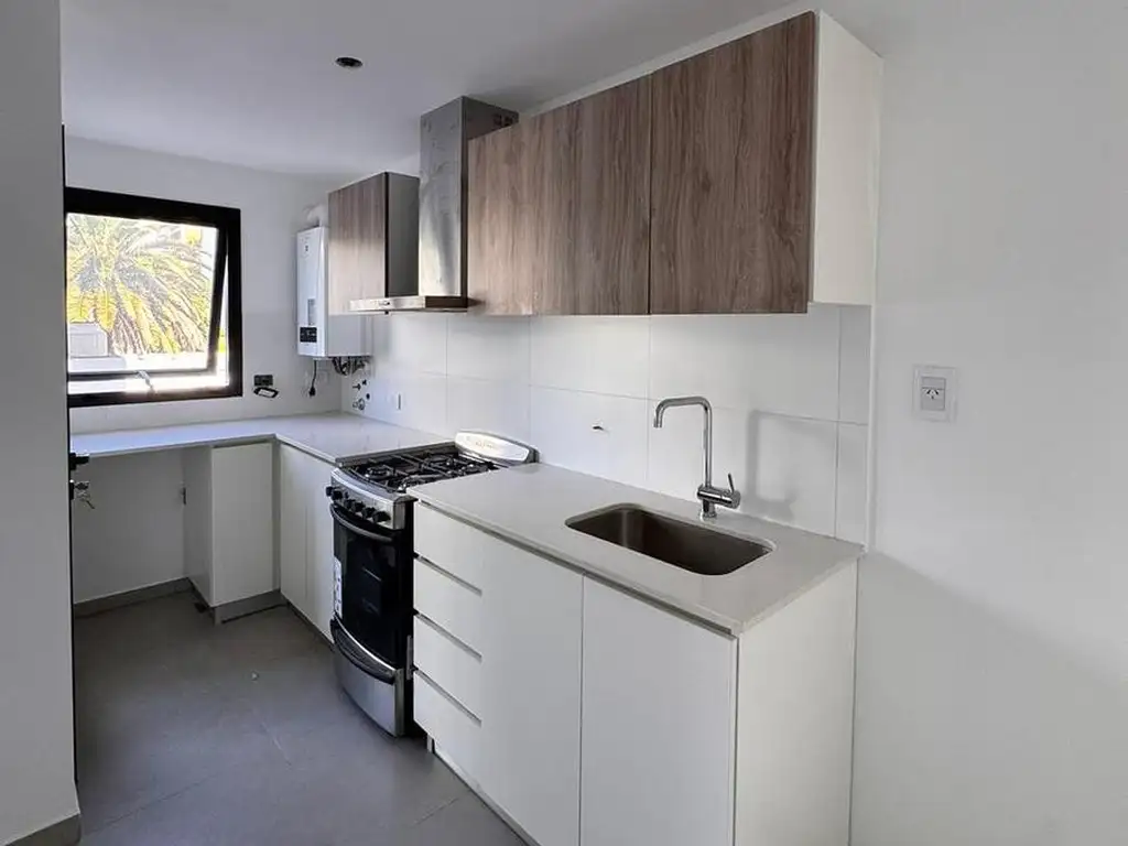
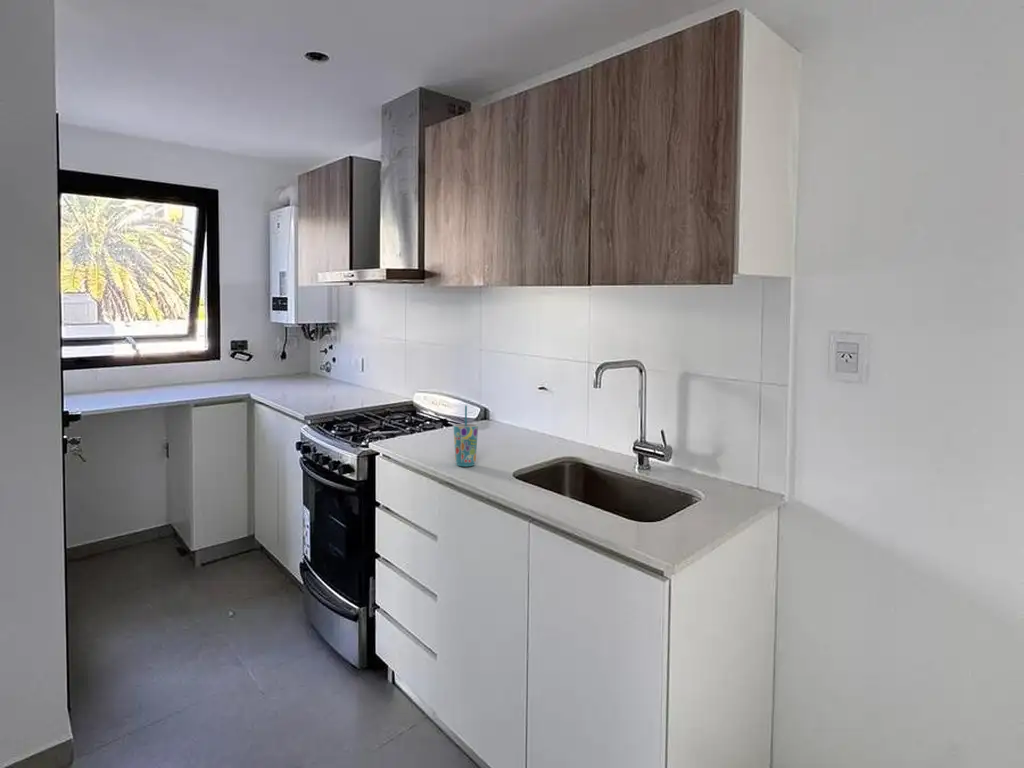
+ cup [453,405,479,468]
